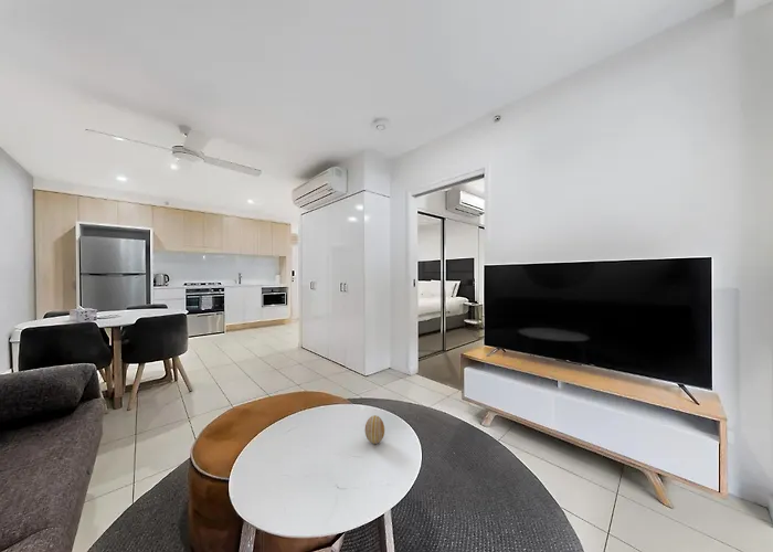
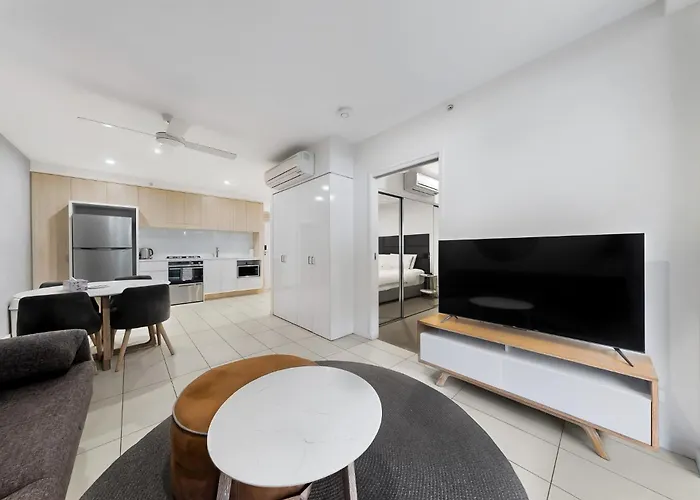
- decorative egg [364,414,385,445]
